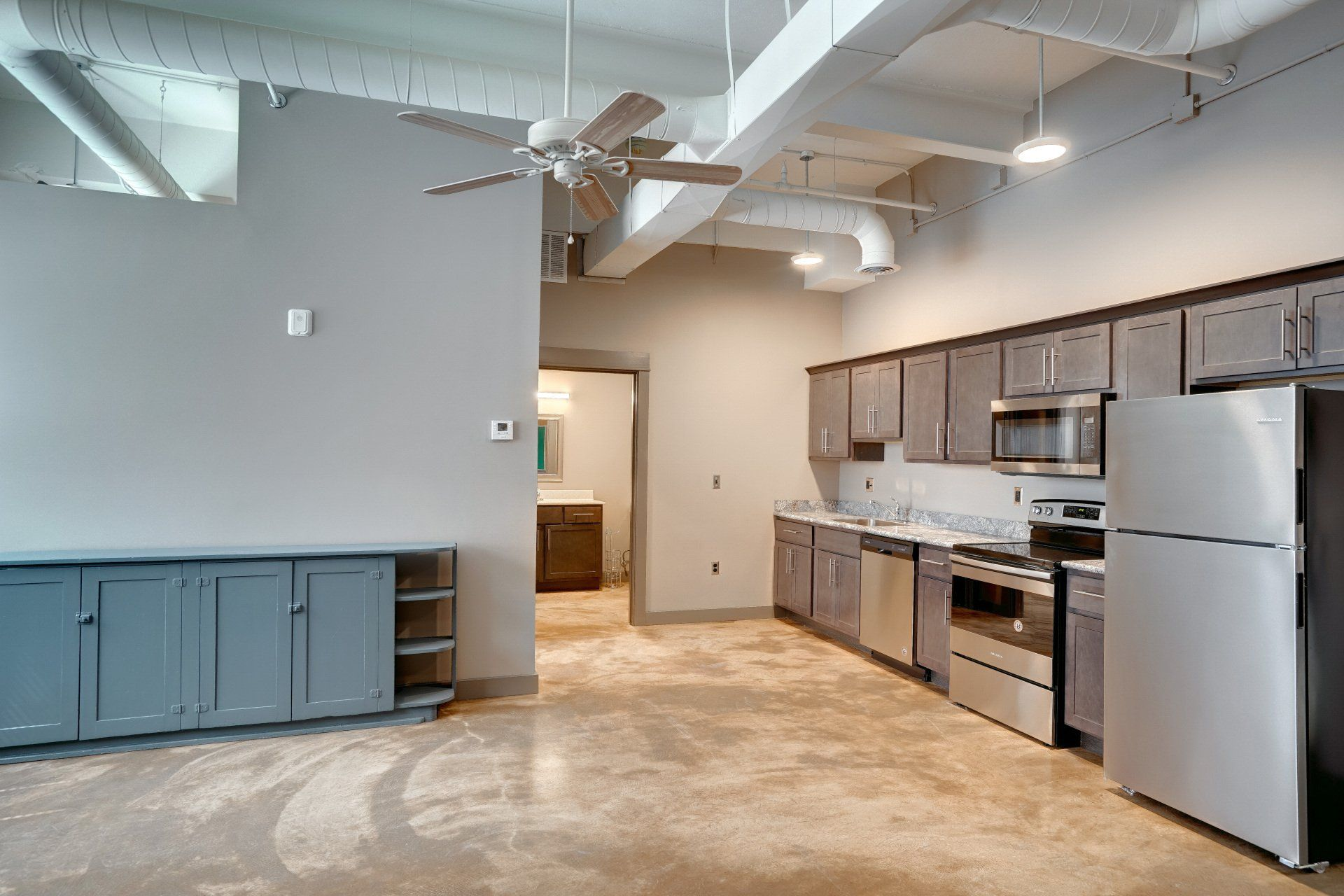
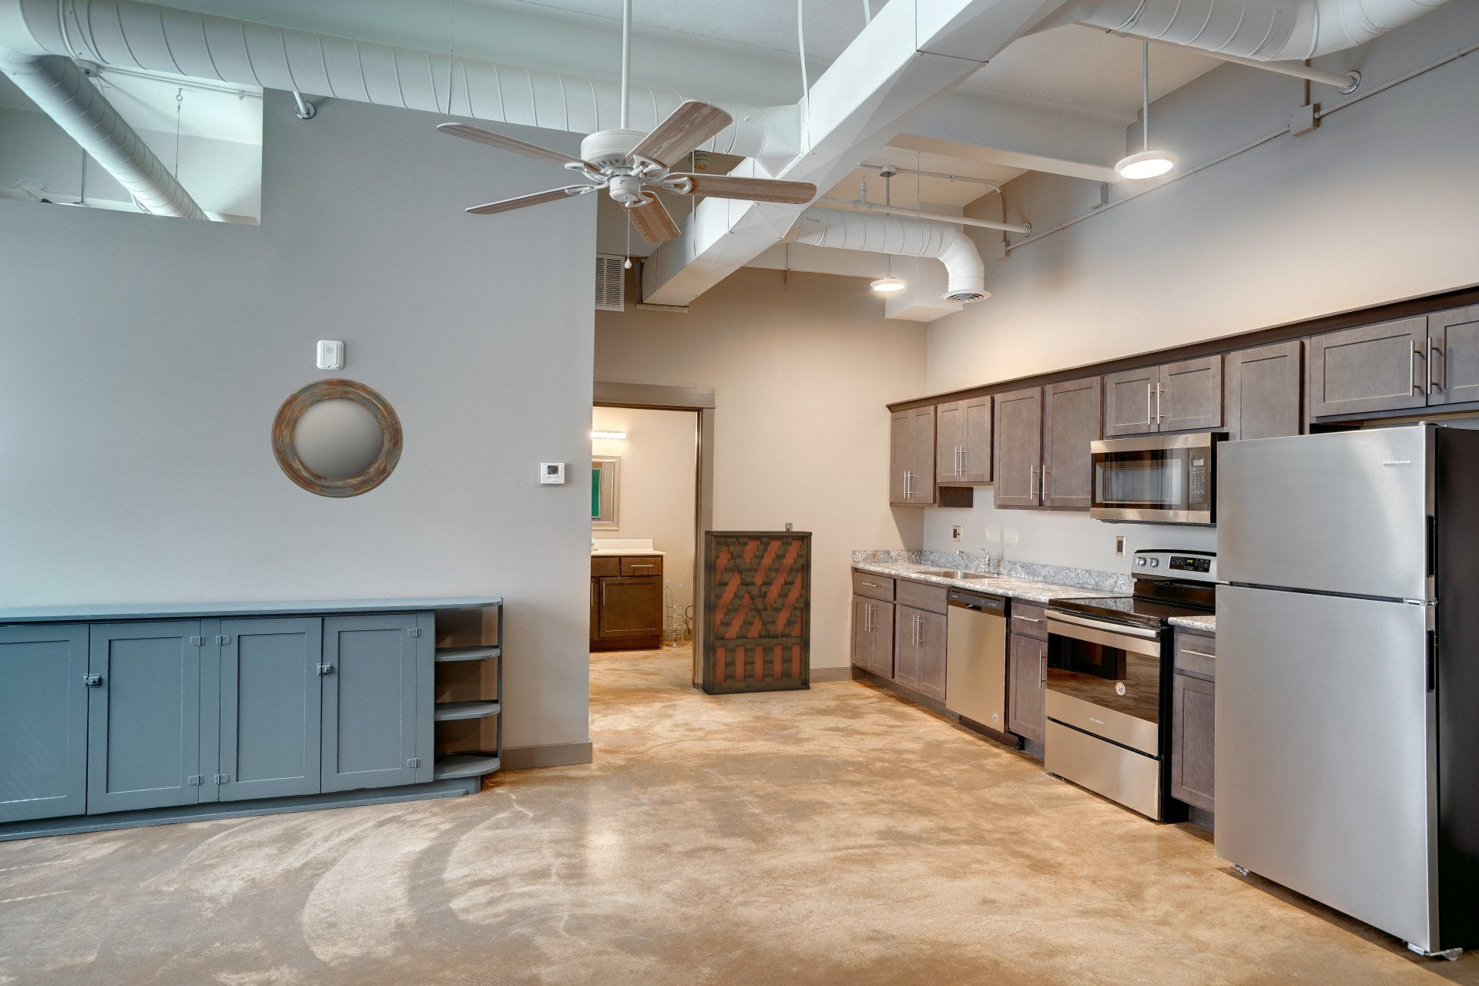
+ storage cabinet [701,530,812,695]
+ home mirror [271,377,404,500]
